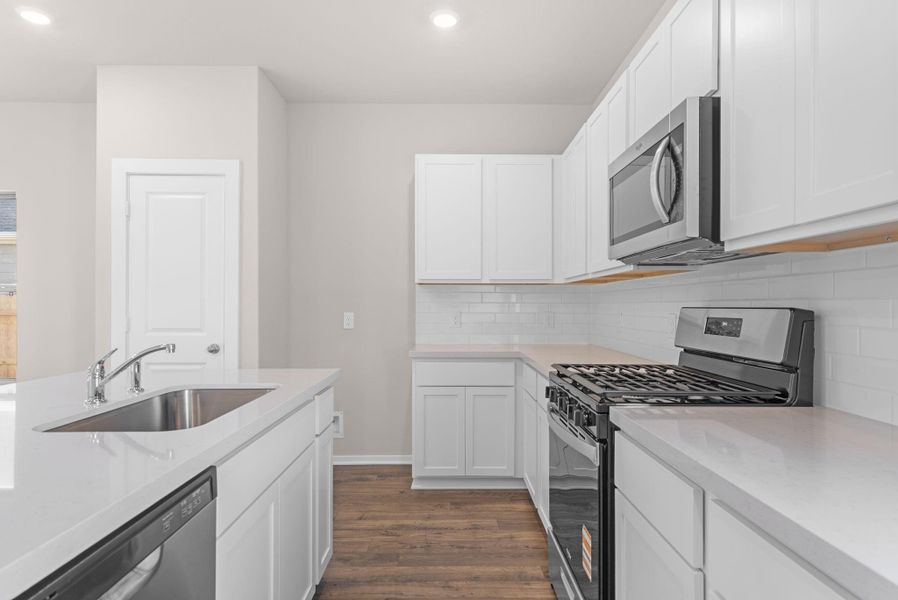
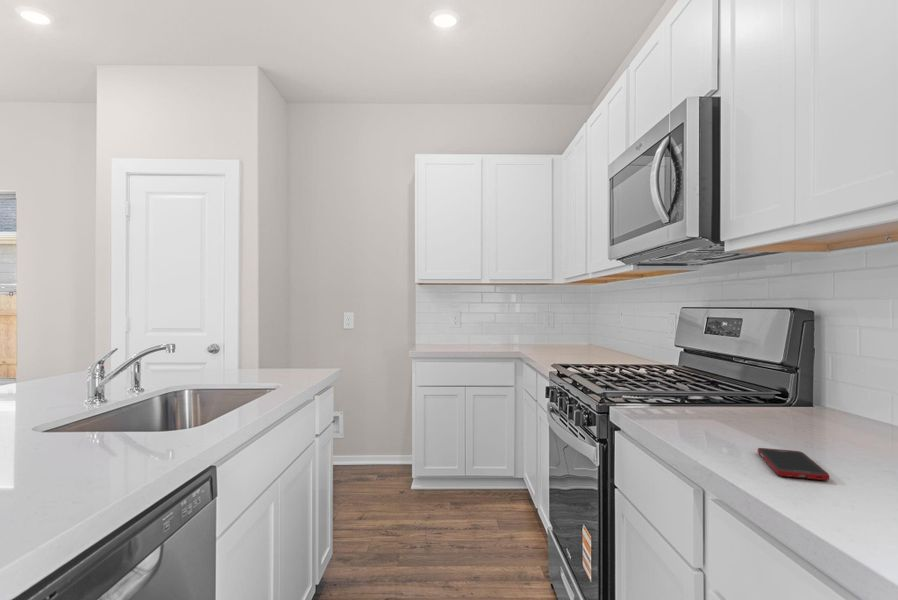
+ cell phone [757,447,830,481]
